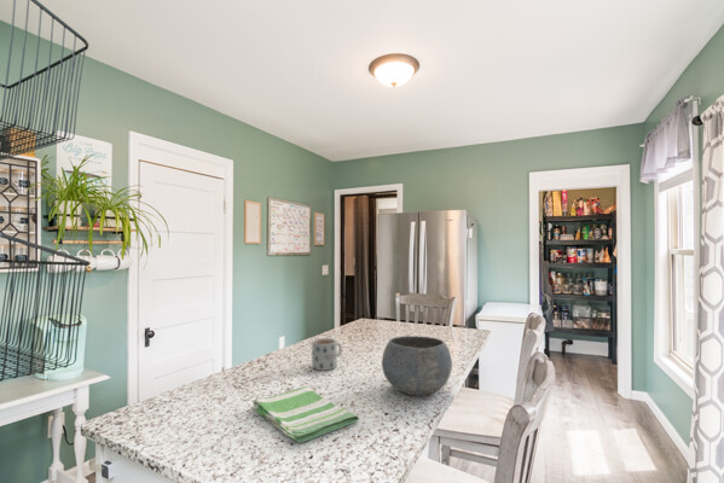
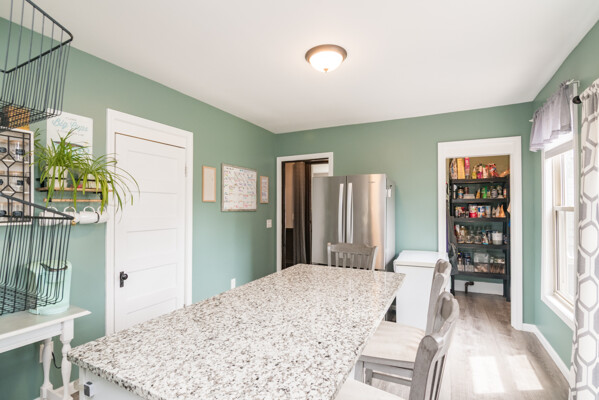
- bowl [381,334,453,396]
- mug [311,337,343,372]
- dish towel [251,385,360,444]
